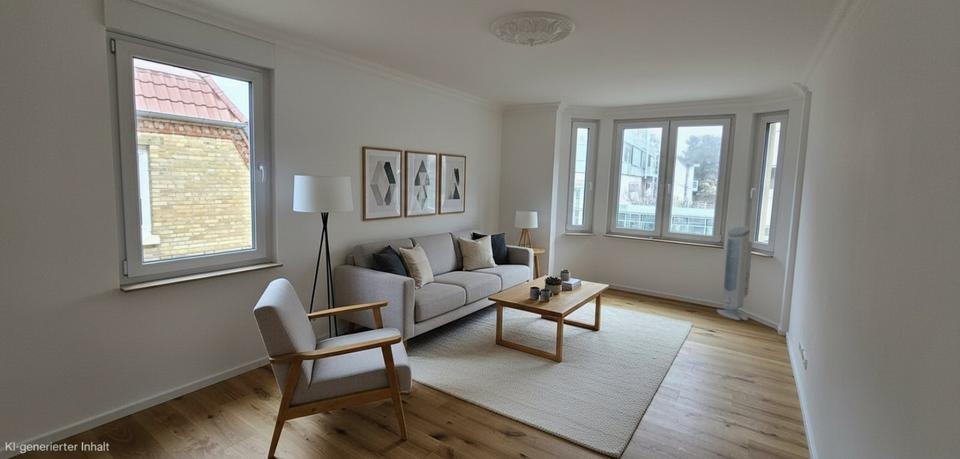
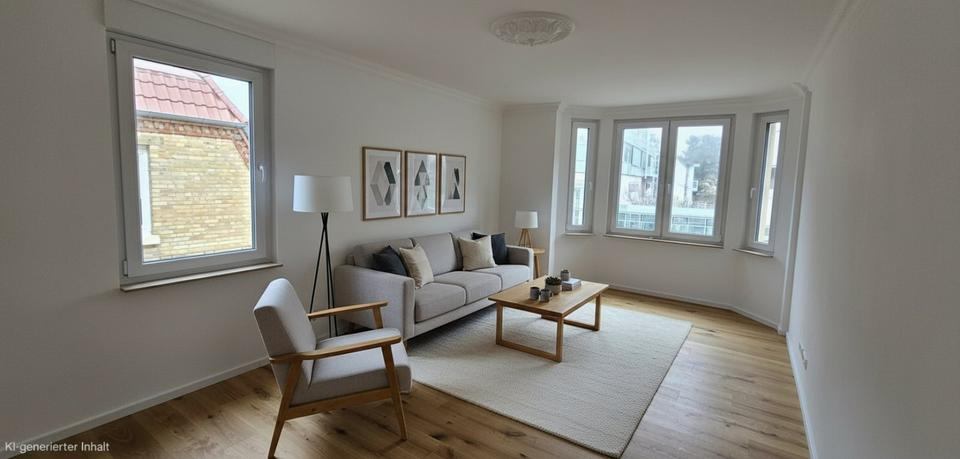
- air purifier [716,225,753,322]
